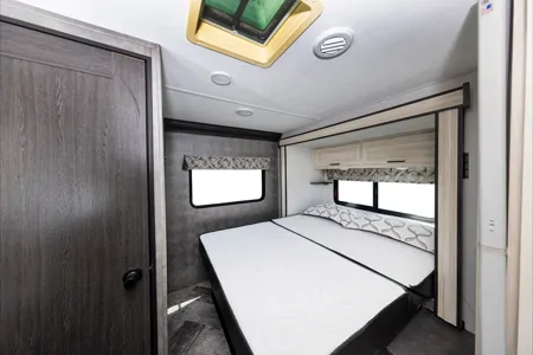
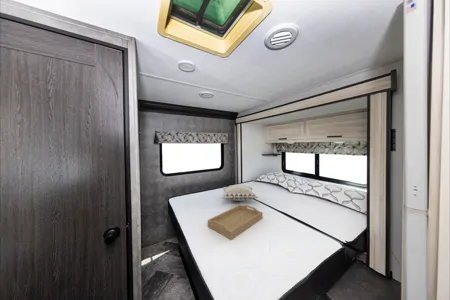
+ serving tray [207,204,263,241]
+ decorative pillow [221,184,259,202]
